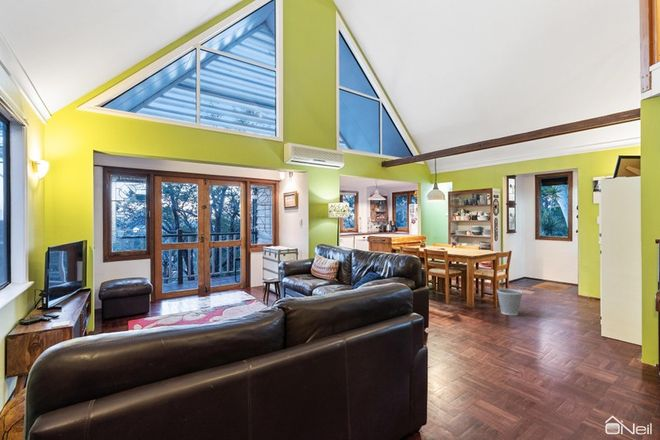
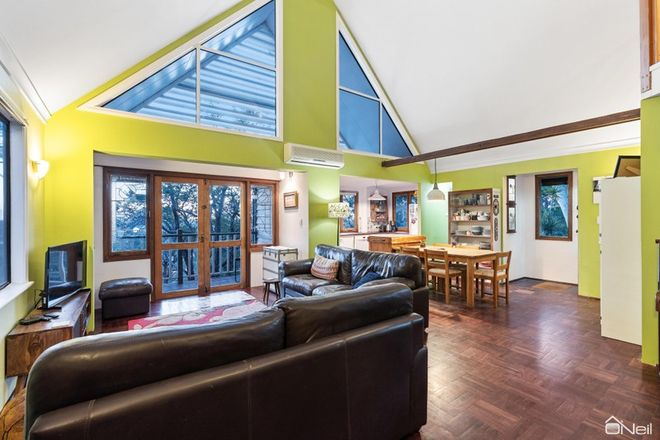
- wastebasket [496,288,524,316]
